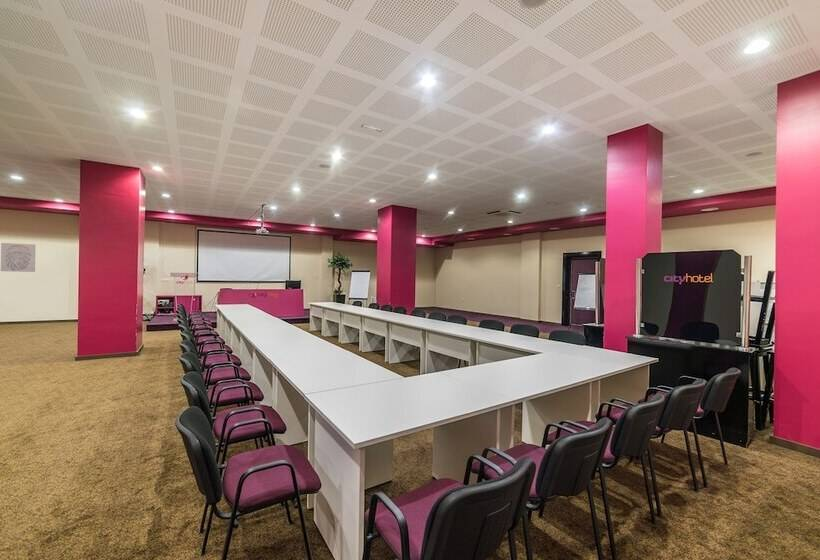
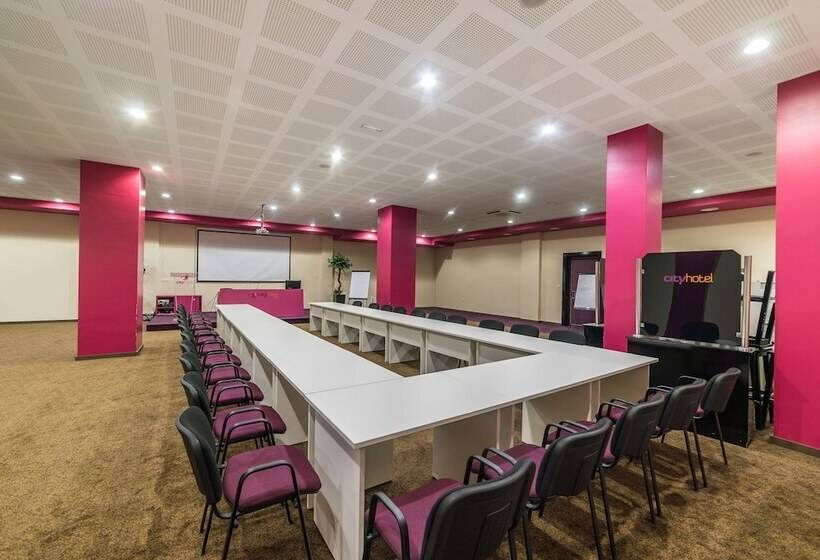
- wall art [0,242,37,273]
